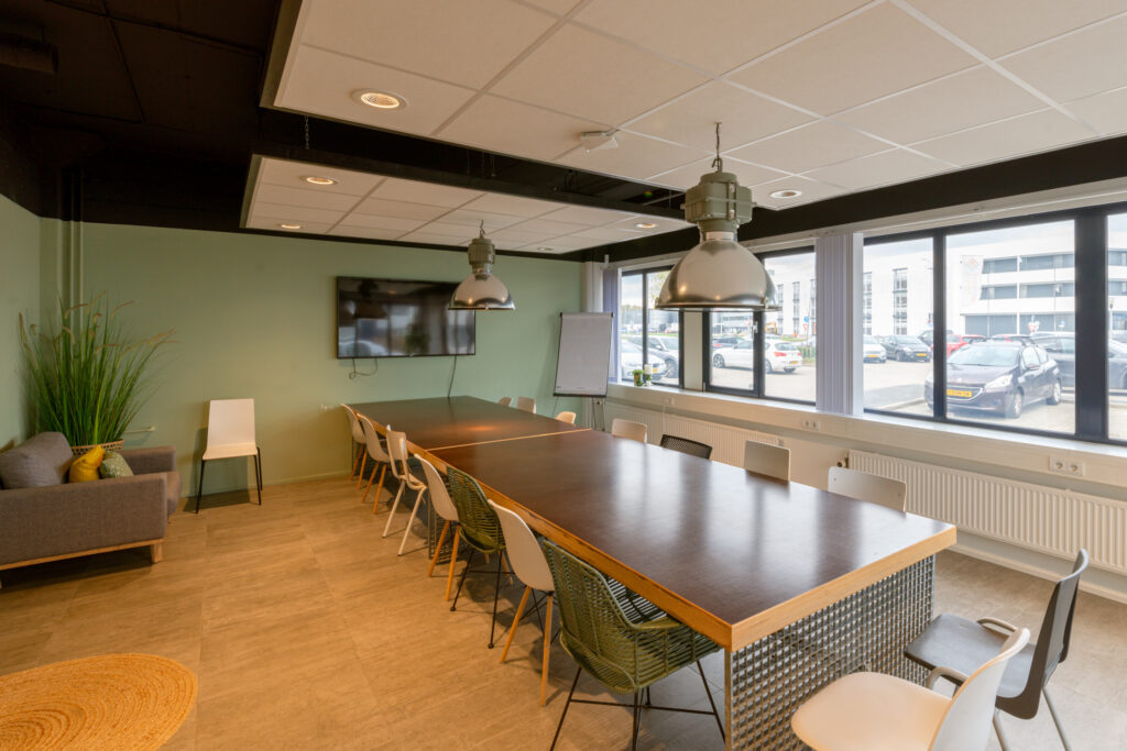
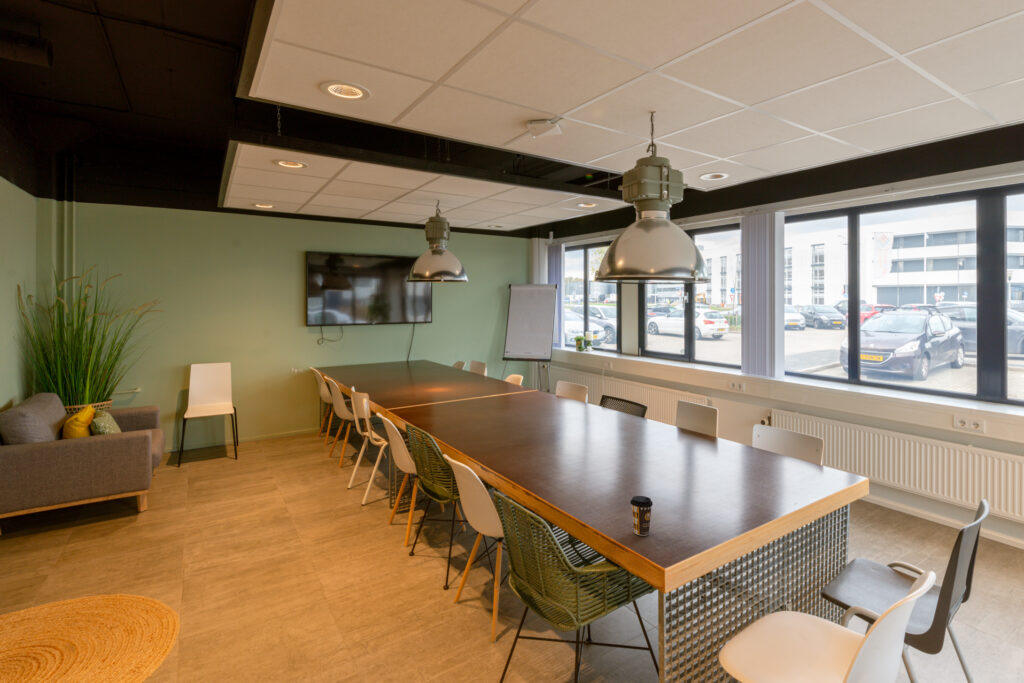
+ coffee cup [629,495,654,537]
